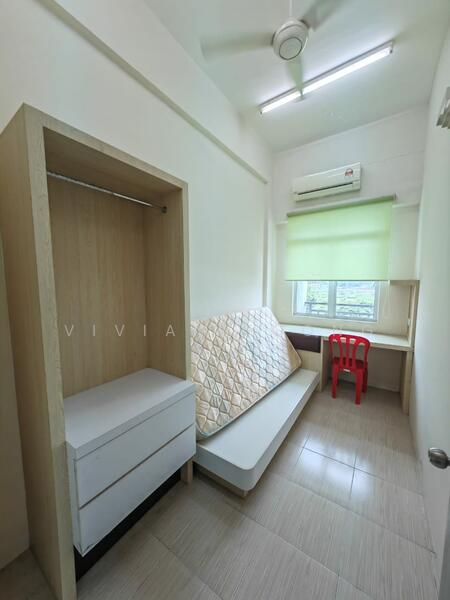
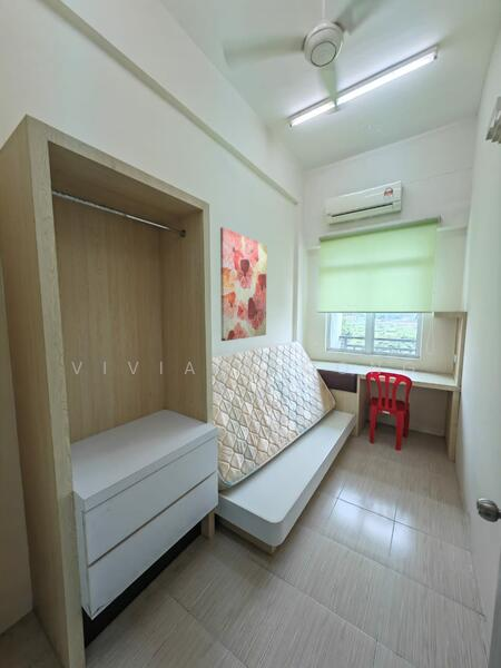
+ wall art [219,226,267,342]
